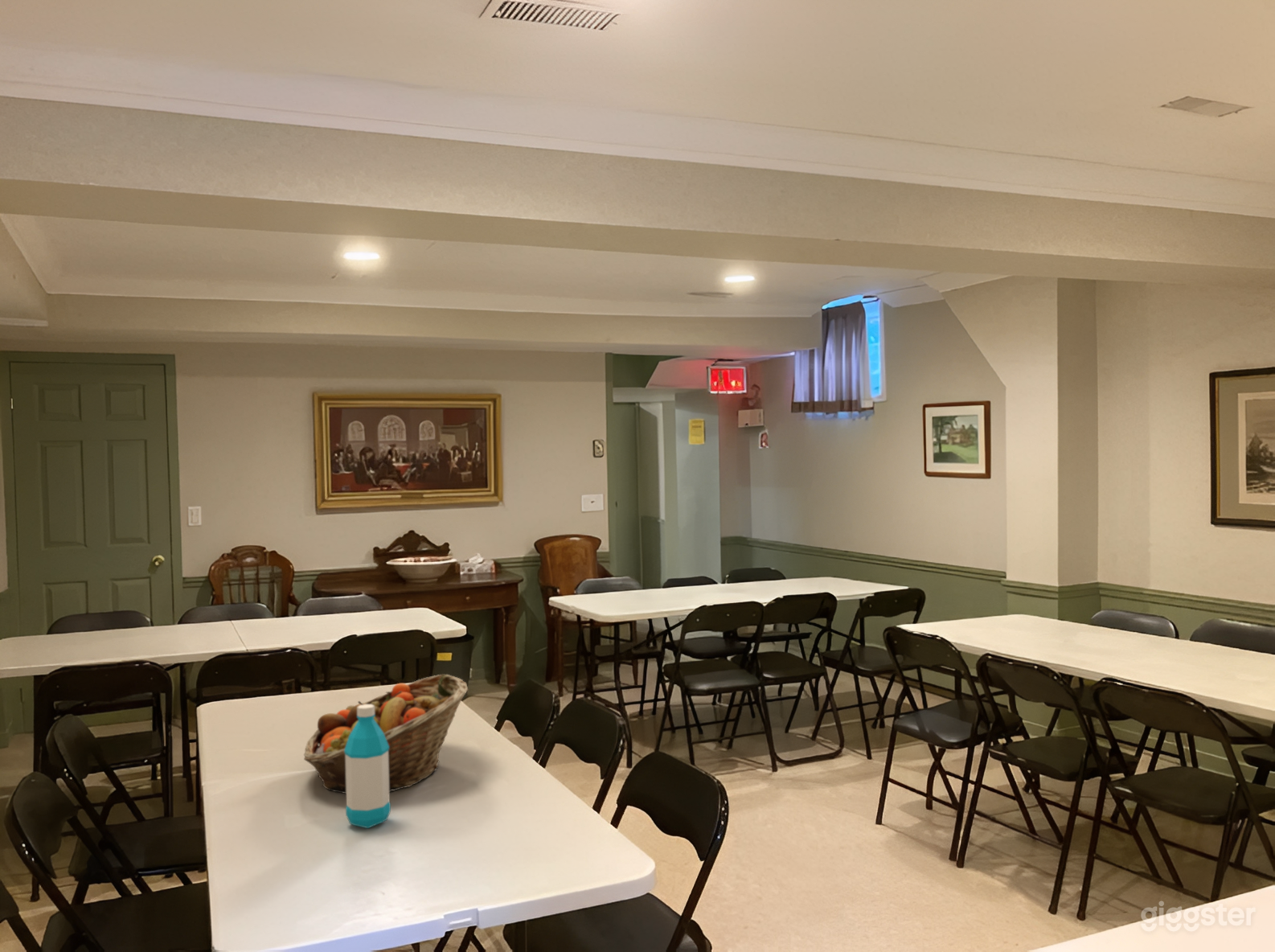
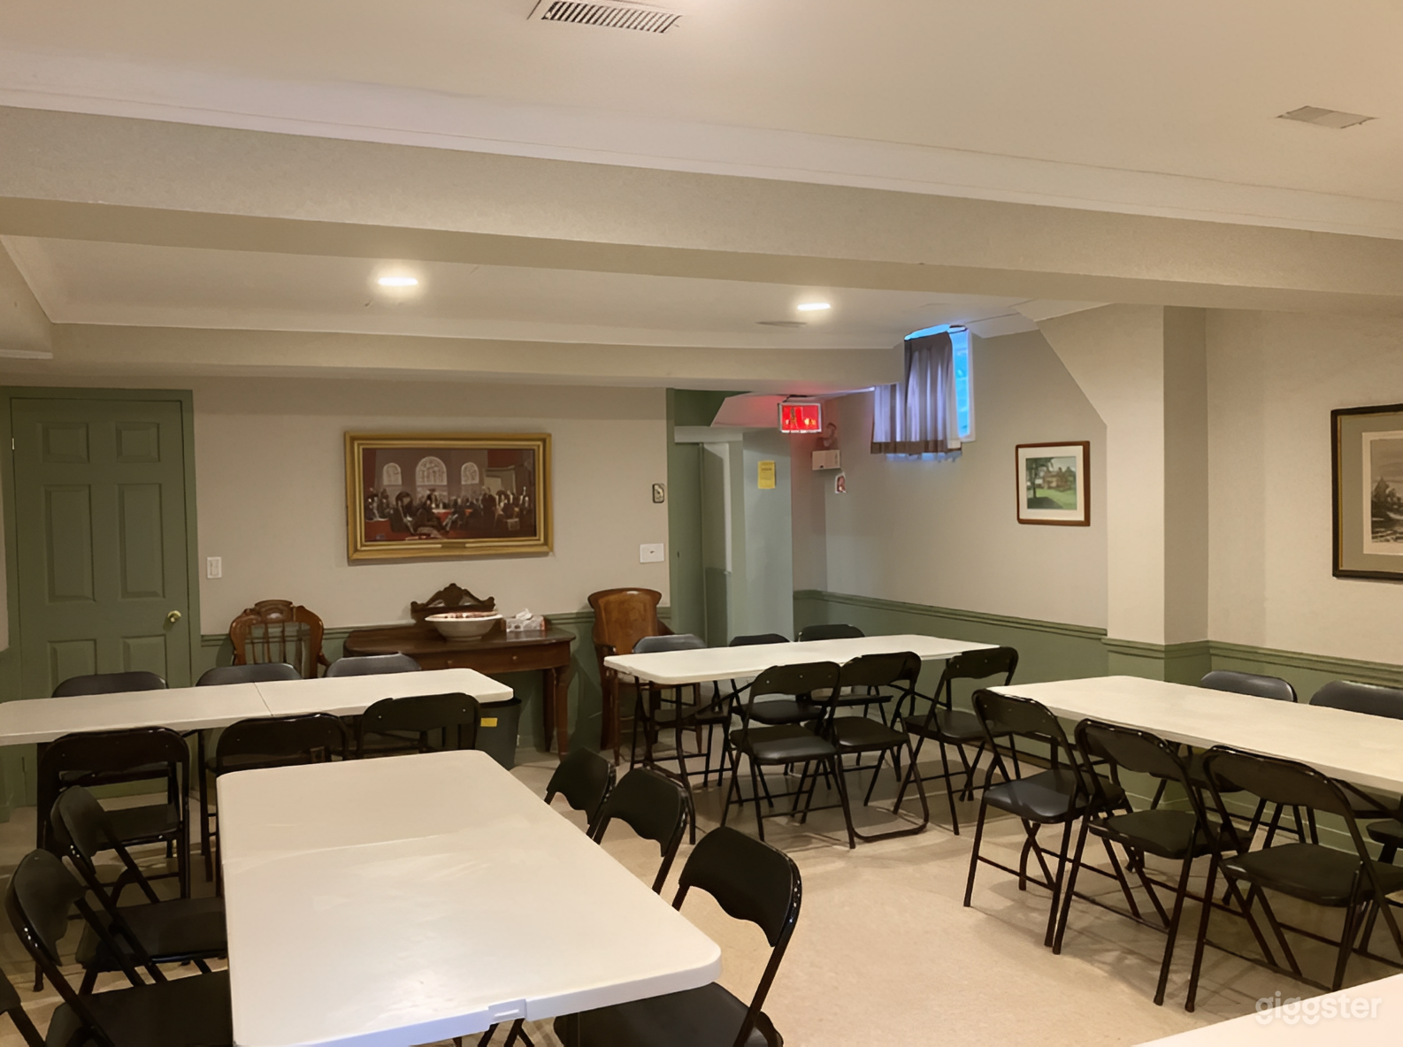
- water bottle [344,704,392,829]
- fruit basket [303,673,469,794]
